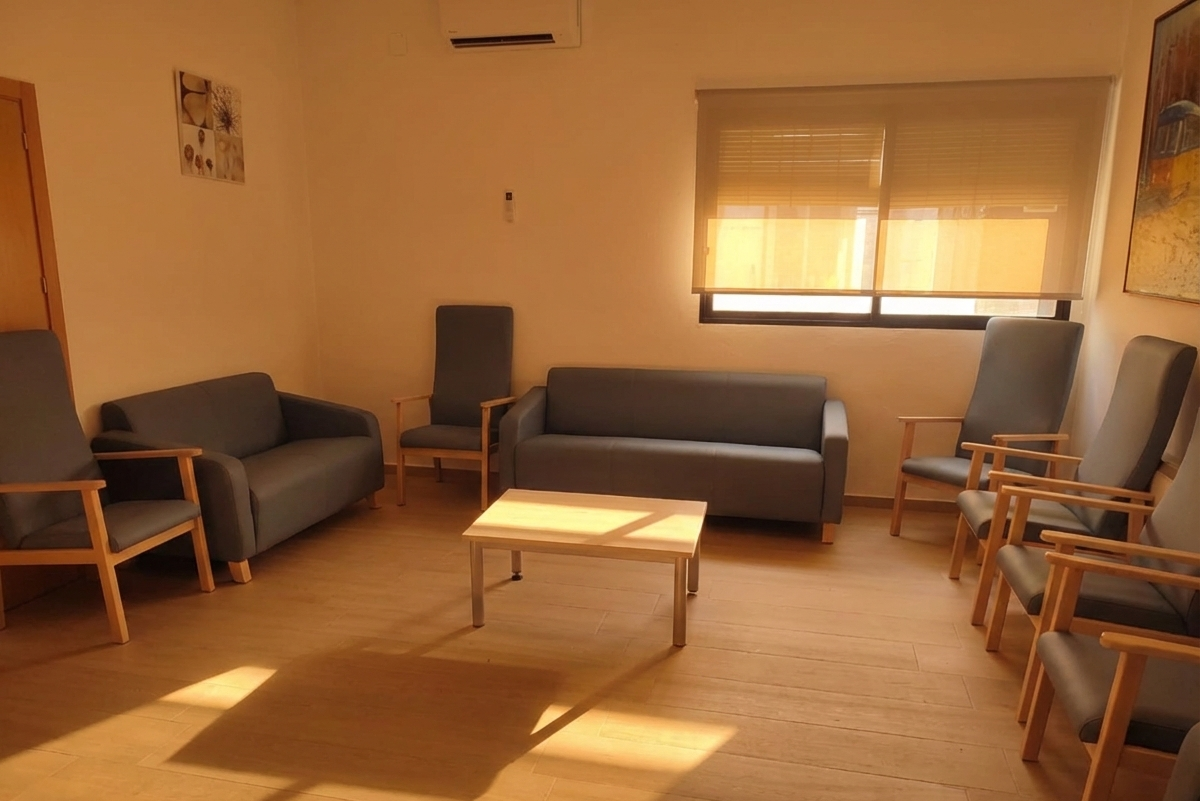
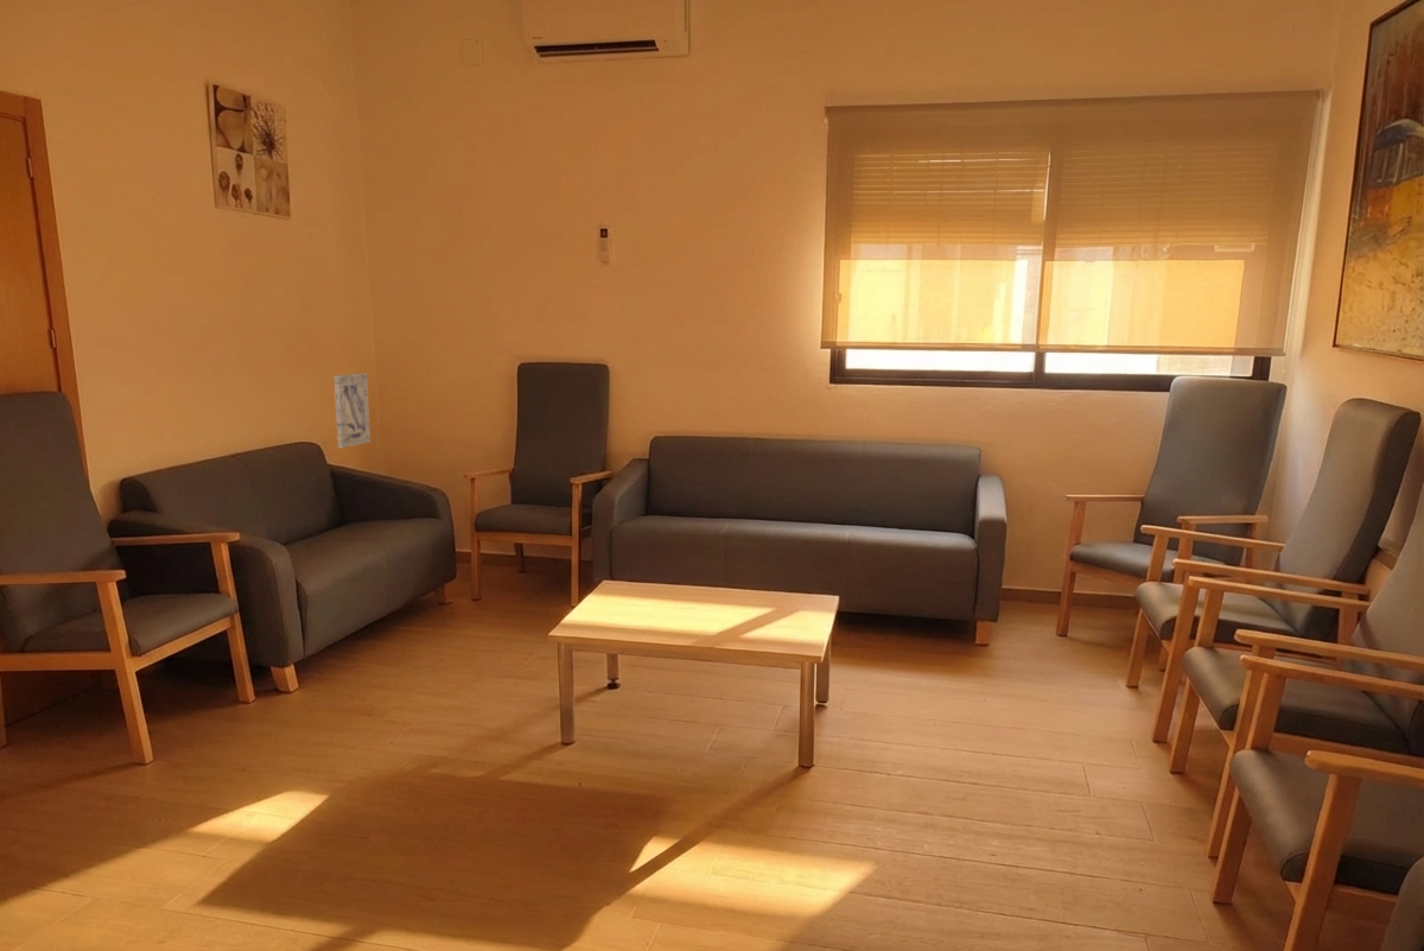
+ wall art [332,372,371,449]
